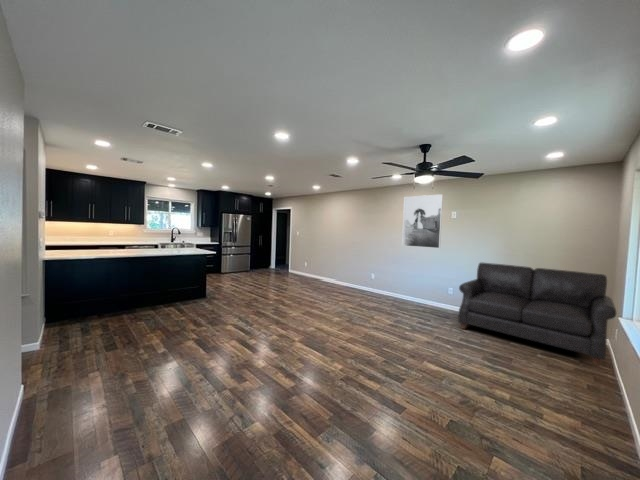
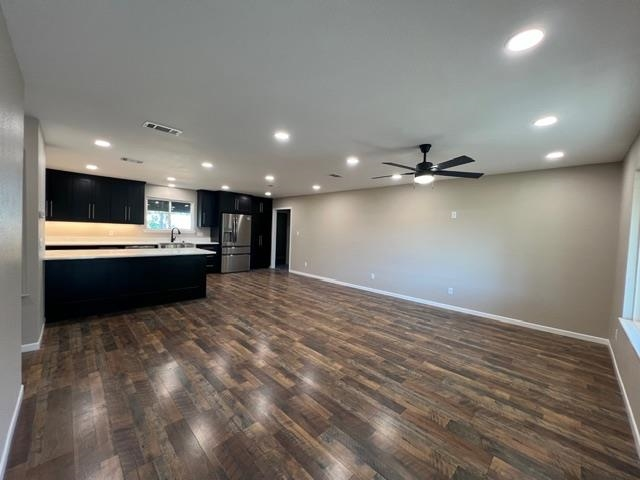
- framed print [401,193,444,249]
- sofa [457,261,617,367]
